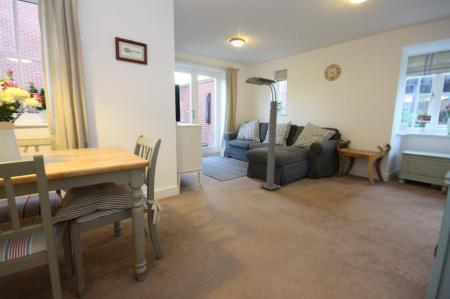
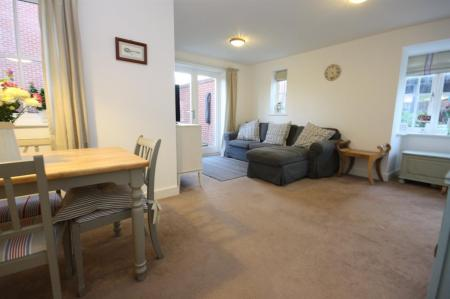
- floor lamp [244,76,282,191]
